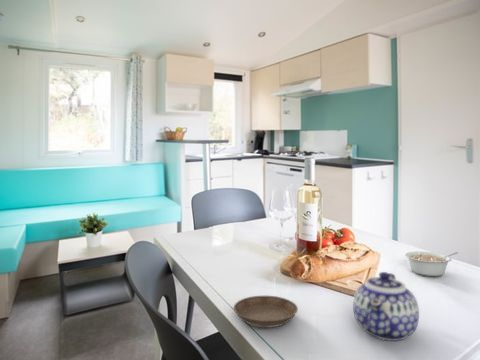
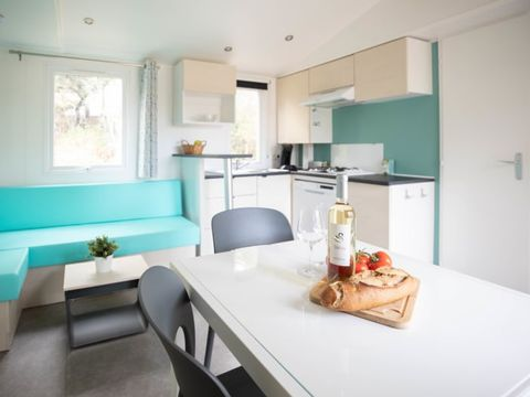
- teapot [352,271,420,342]
- saucer [233,295,299,329]
- legume [404,250,459,277]
